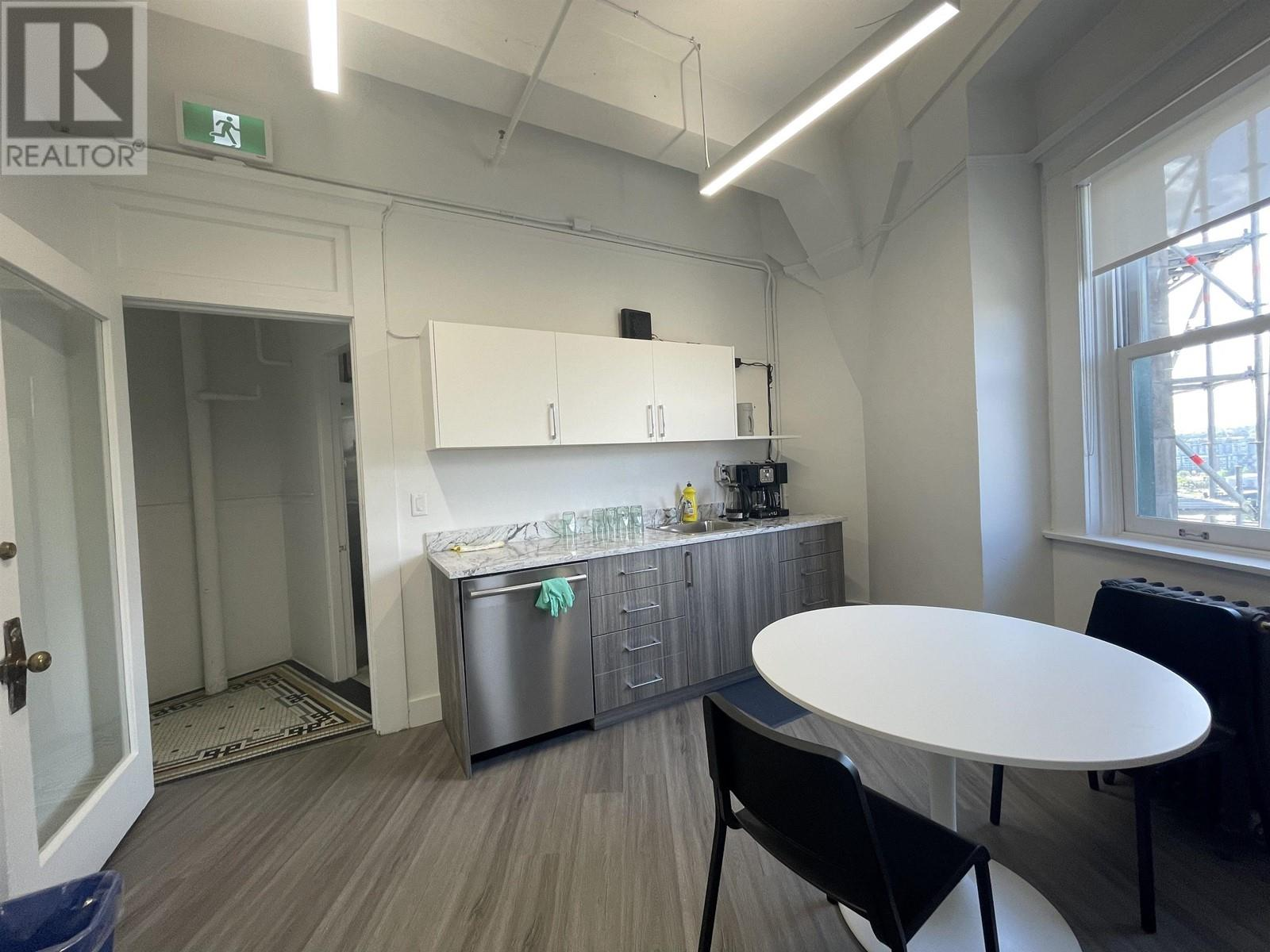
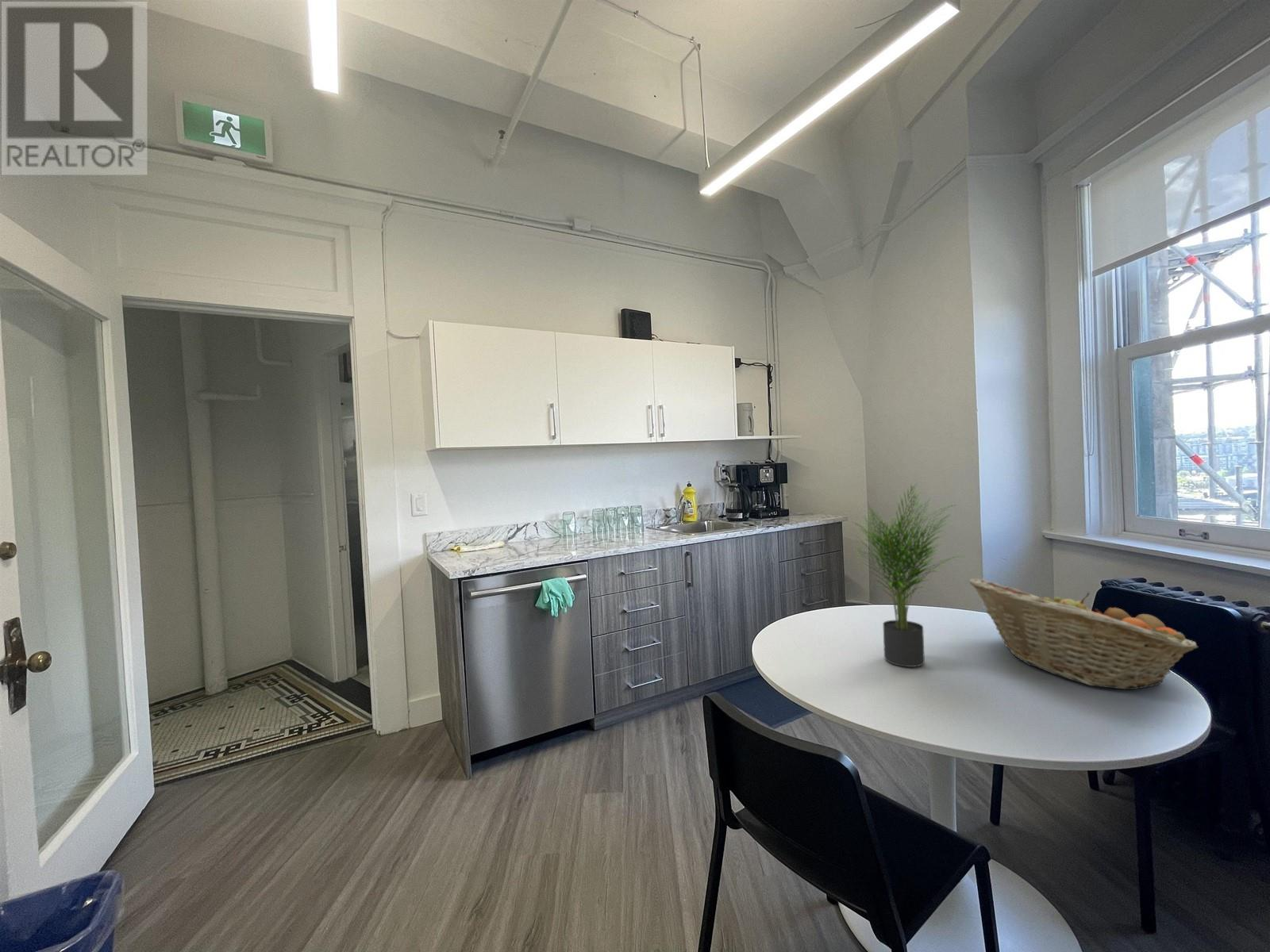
+ potted plant [846,482,968,668]
+ fruit basket [968,578,1199,690]
